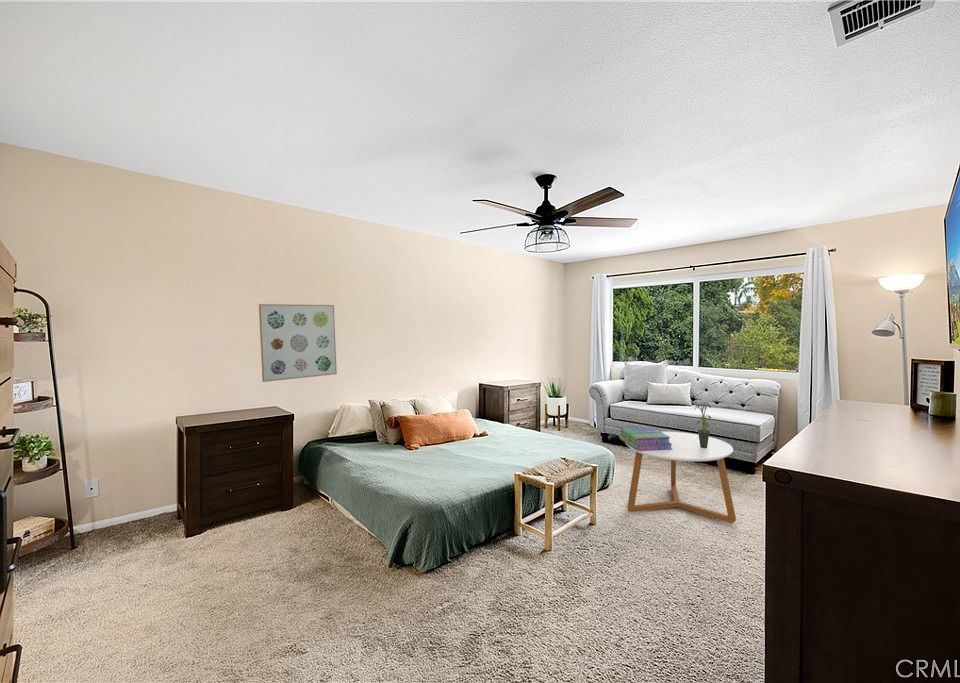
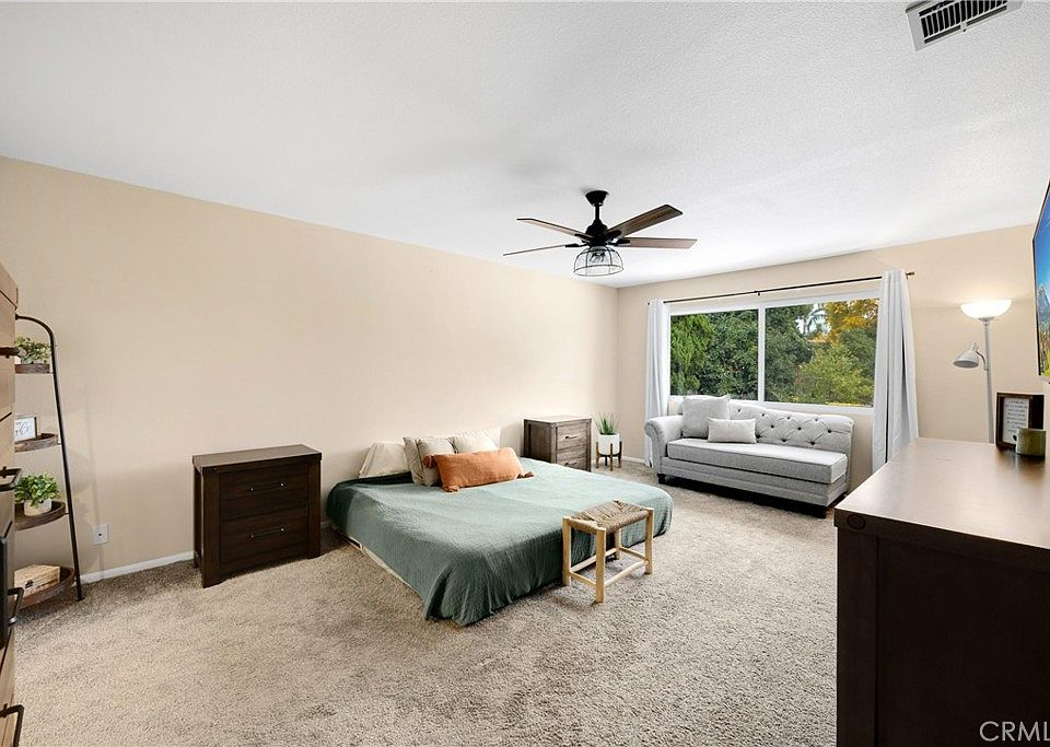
- wall art [258,303,338,383]
- stack of books [618,426,673,451]
- coffee table [625,431,737,524]
- potted plant [694,400,716,448]
